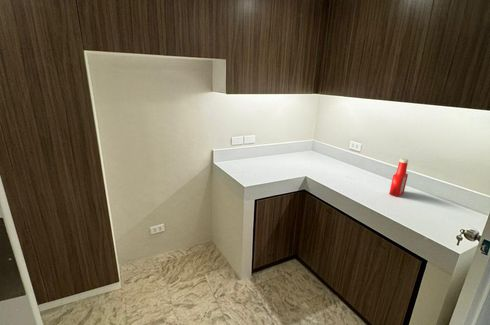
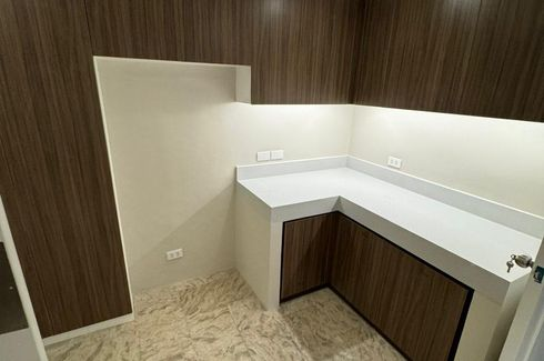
- soap bottle [388,158,409,198]
